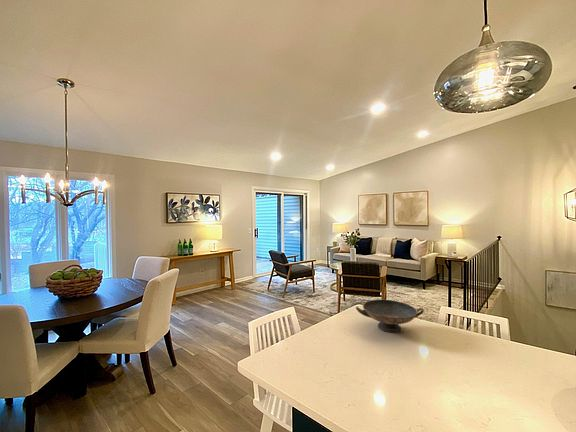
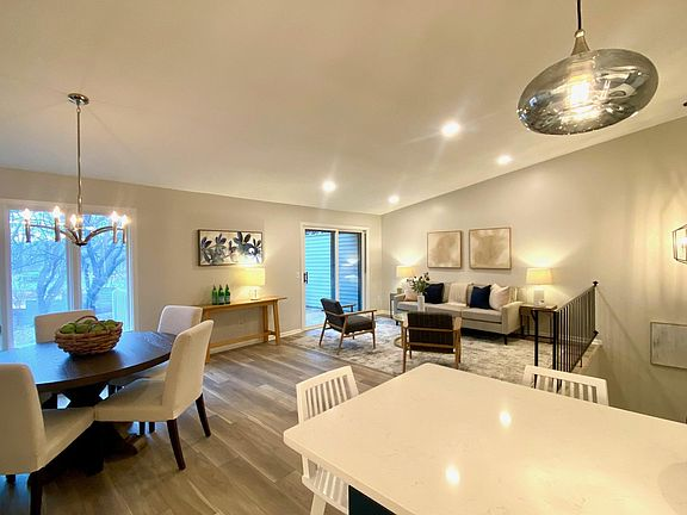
- decorative bowl [355,299,425,333]
